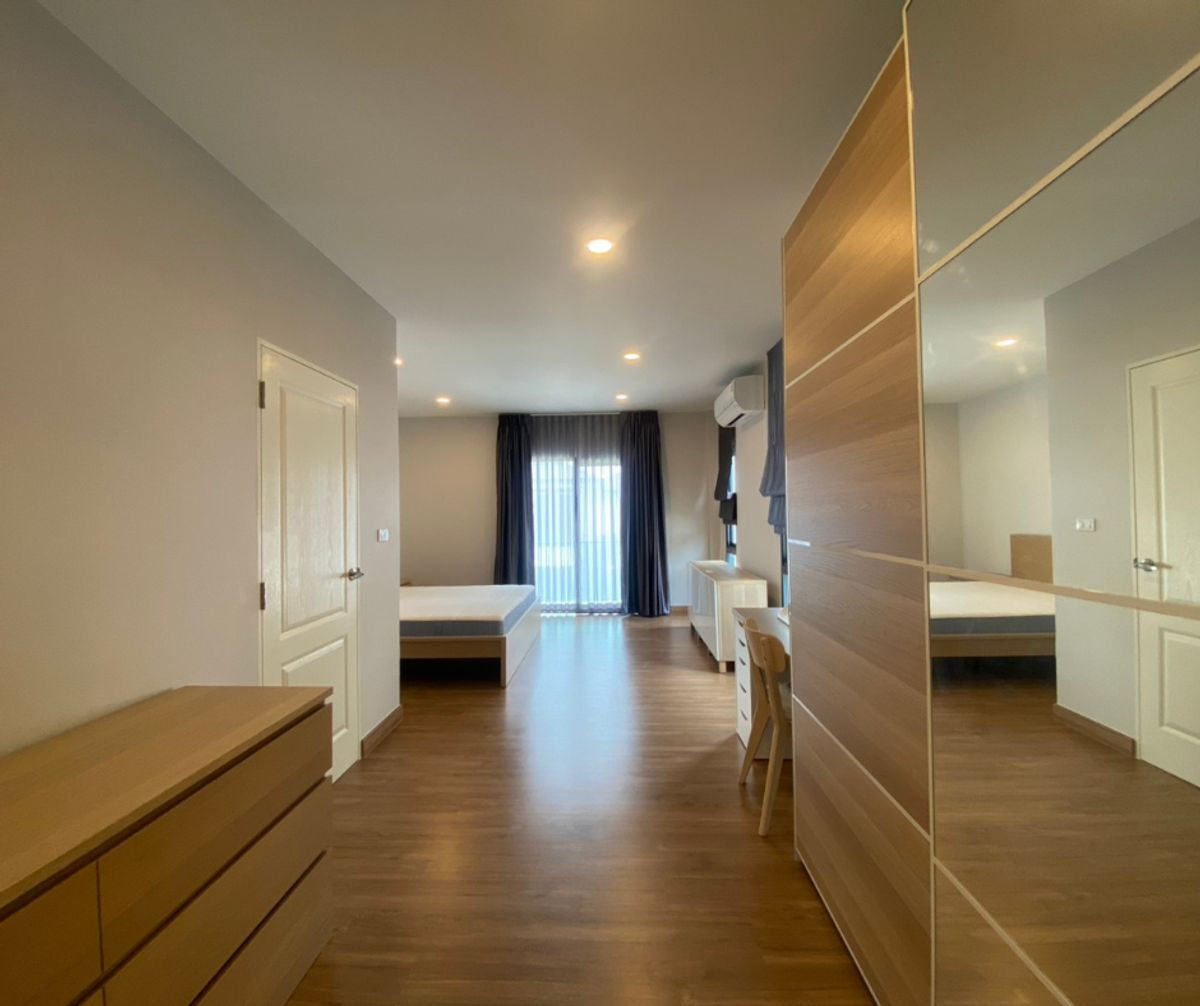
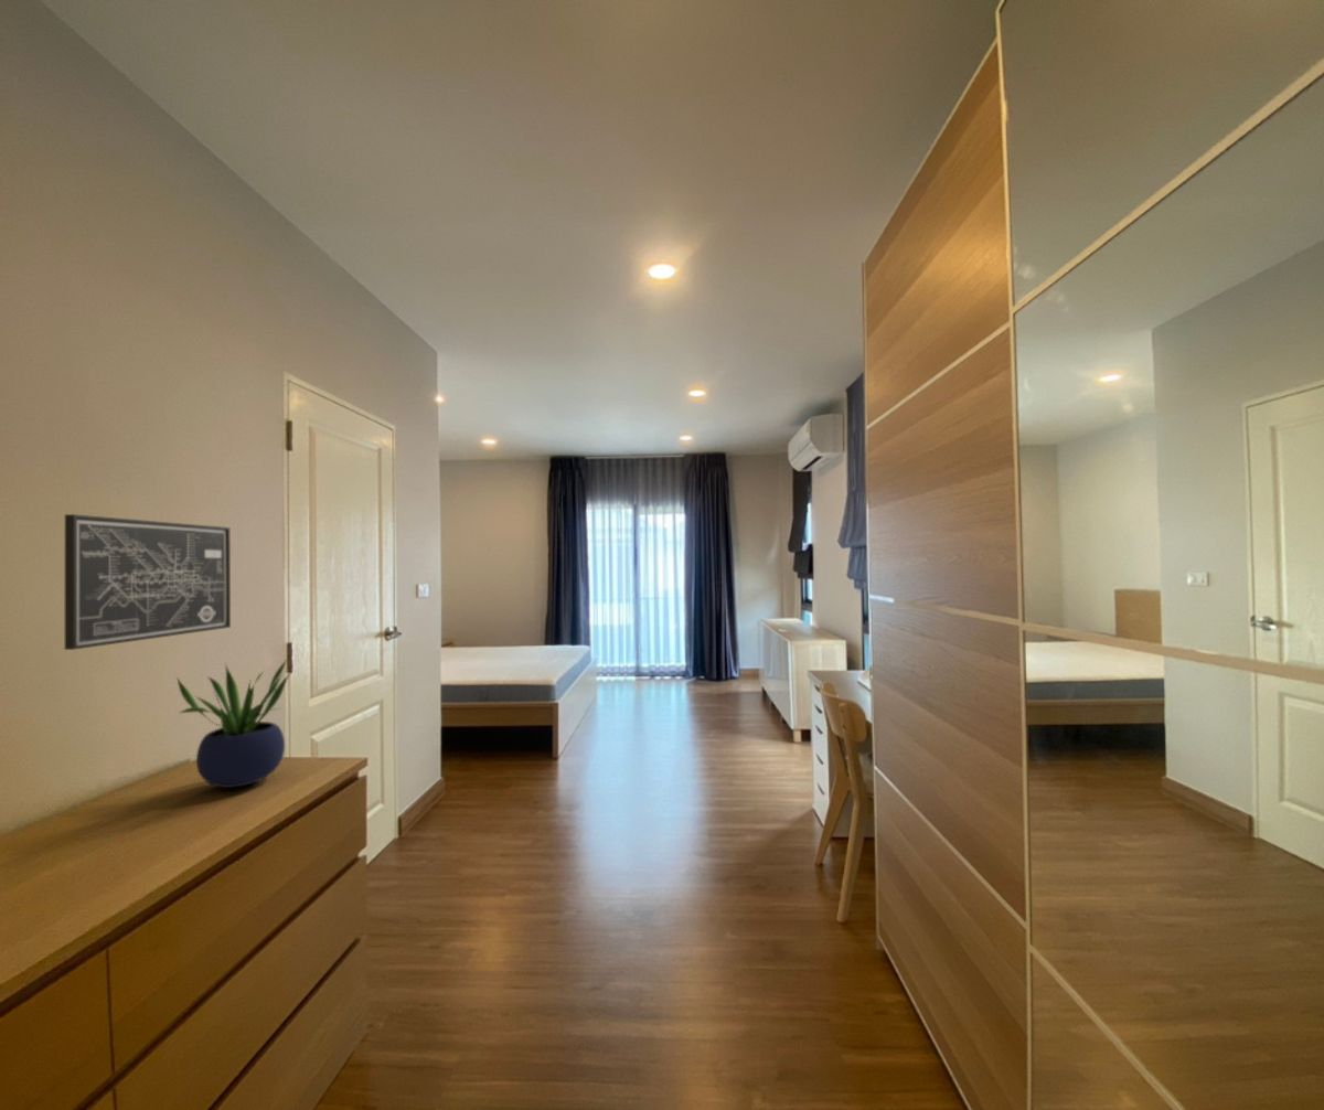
+ potted plant [175,659,291,789]
+ wall art [64,513,232,651]
